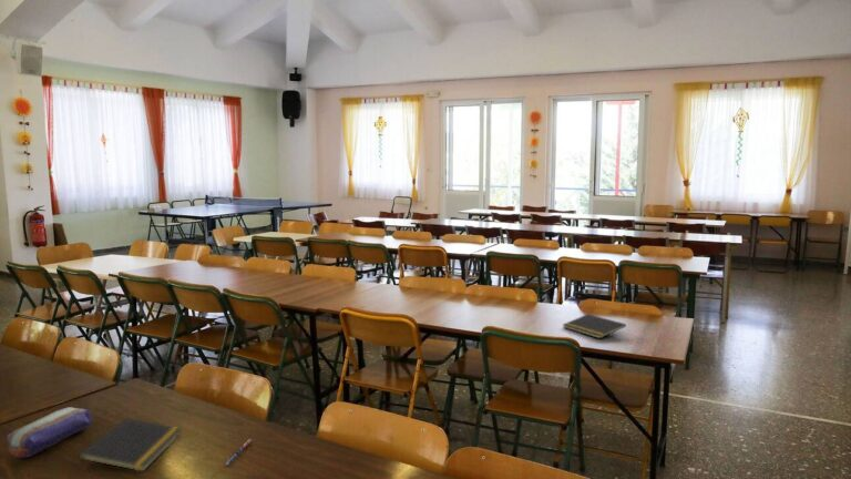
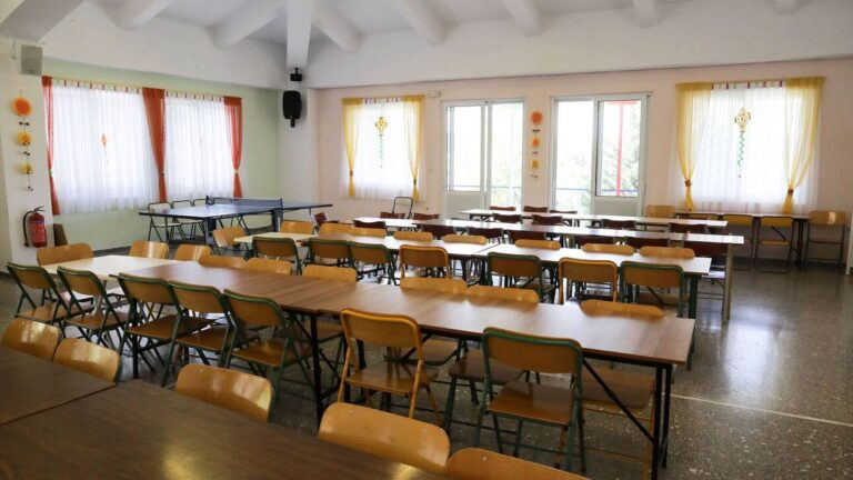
- pen [225,438,253,466]
- notepad [79,417,183,473]
- notepad [562,313,627,339]
- pencil case [6,406,93,459]
